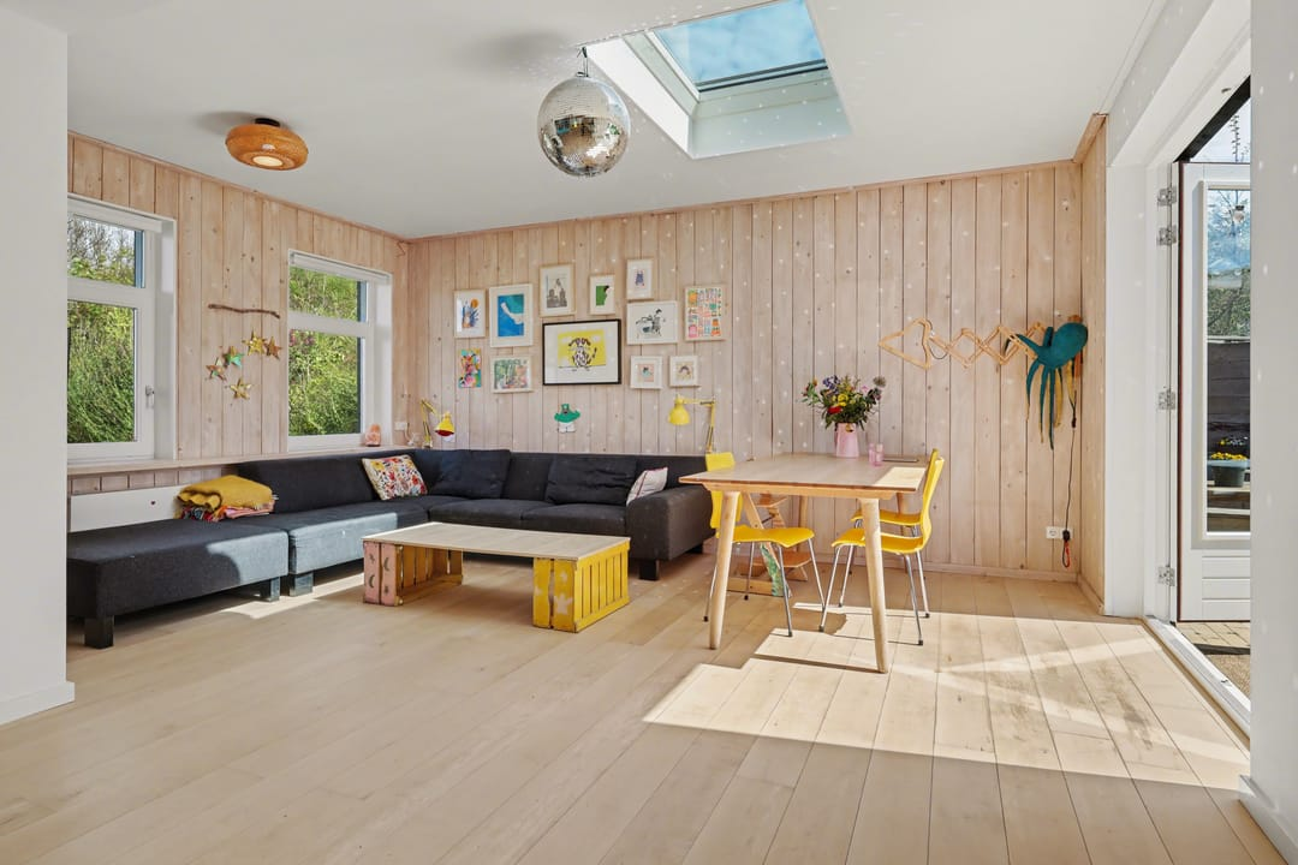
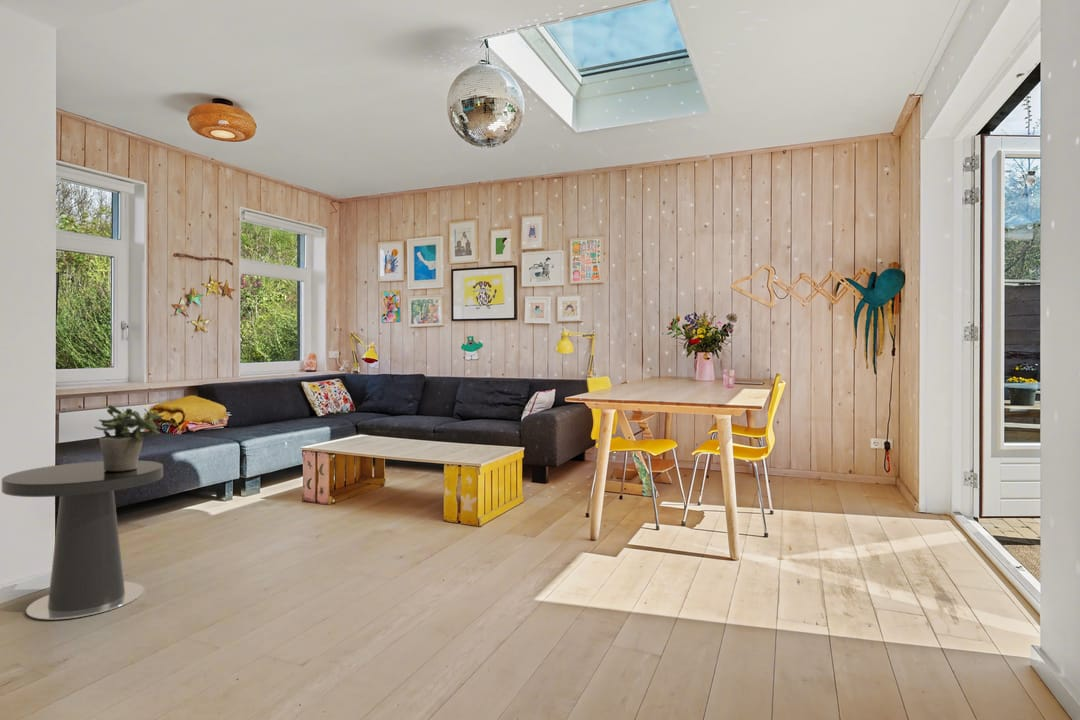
+ side table [1,459,164,620]
+ potted plant [93,404,165,471]
